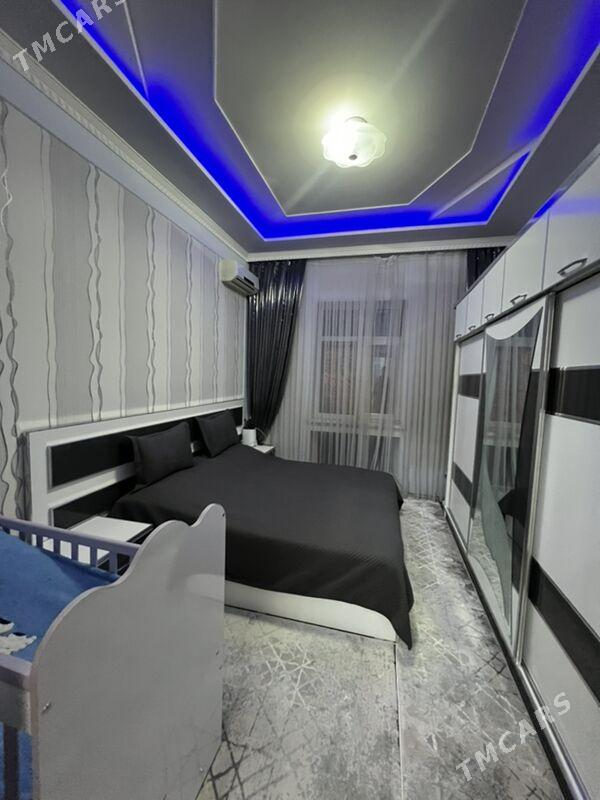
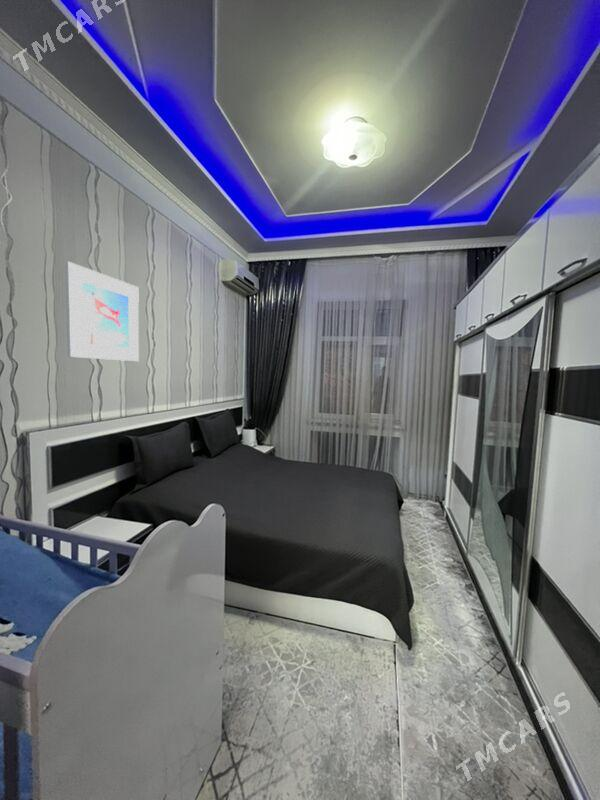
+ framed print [64,261,140,362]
